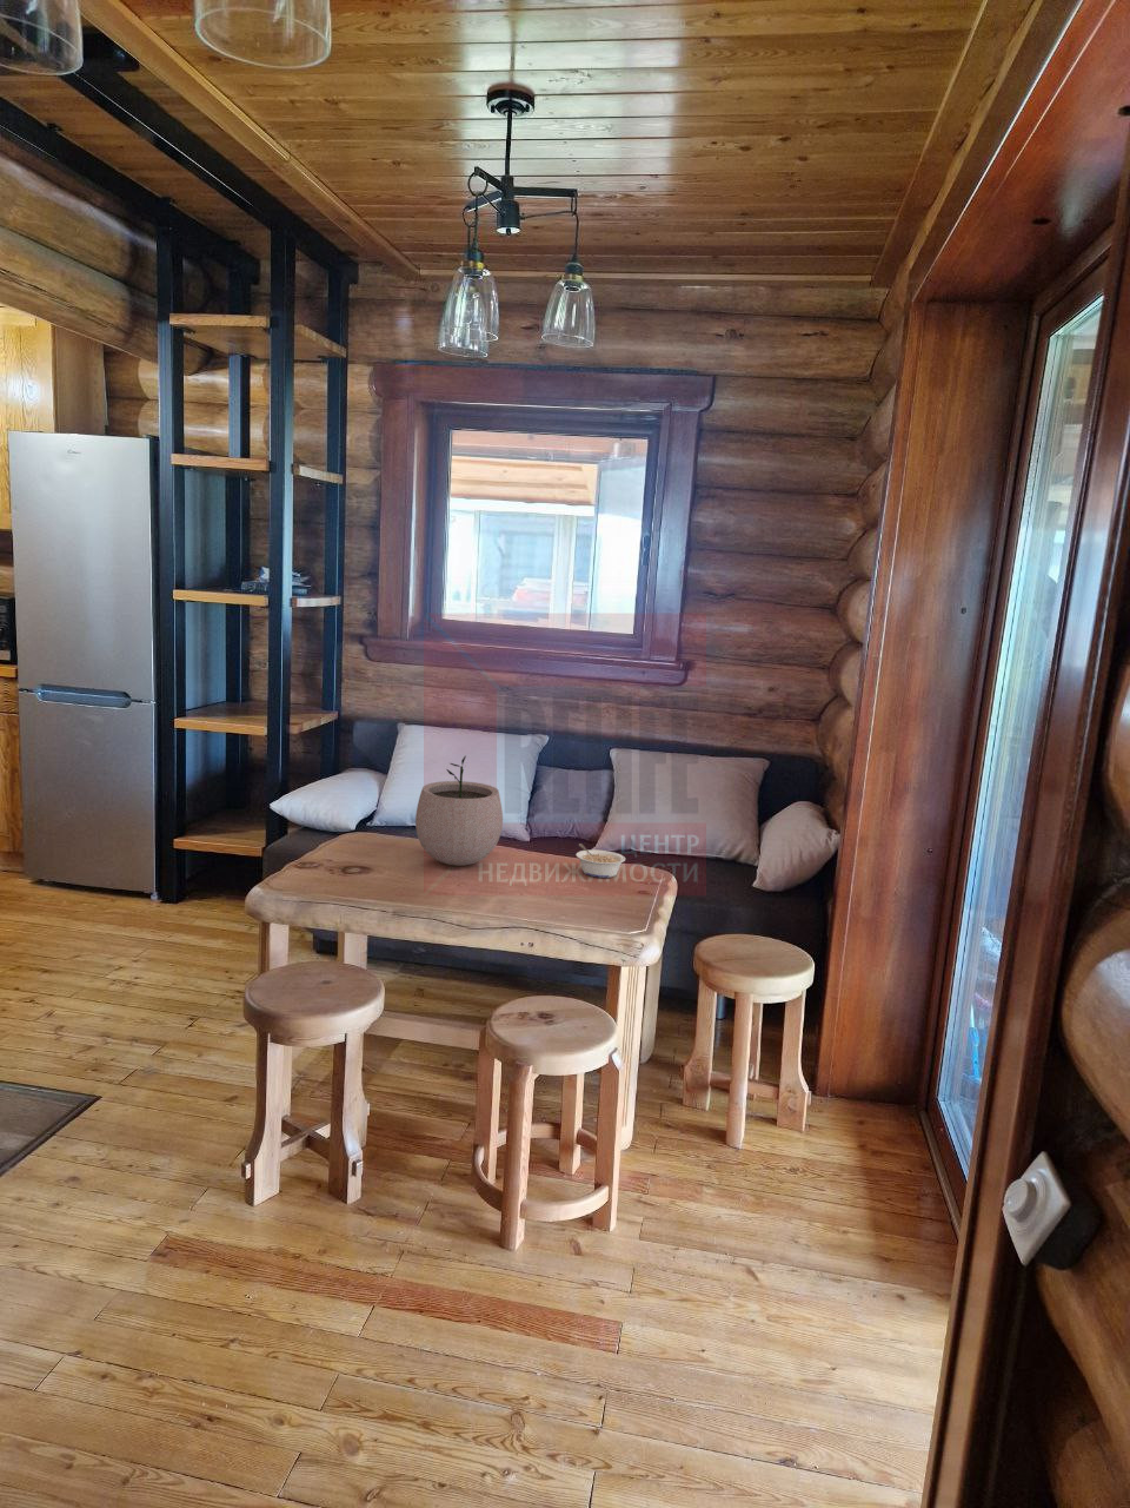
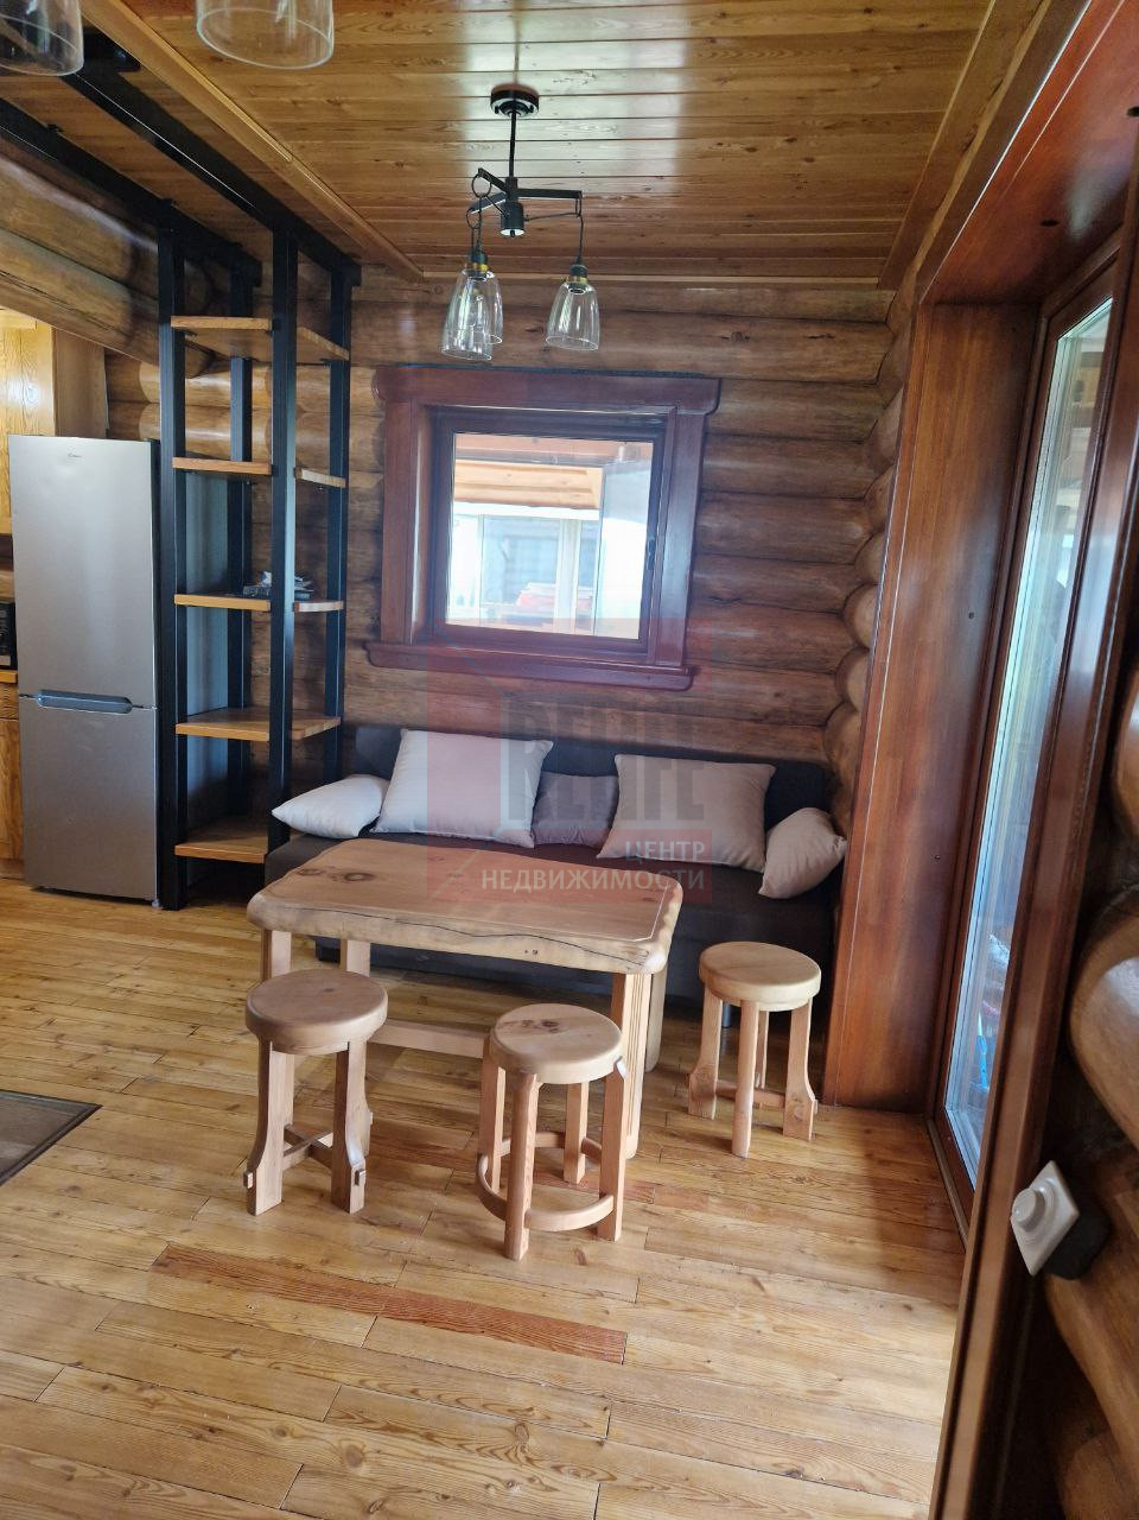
- legume [574,842,627,879]
- plant pot [414,755,503,867]
